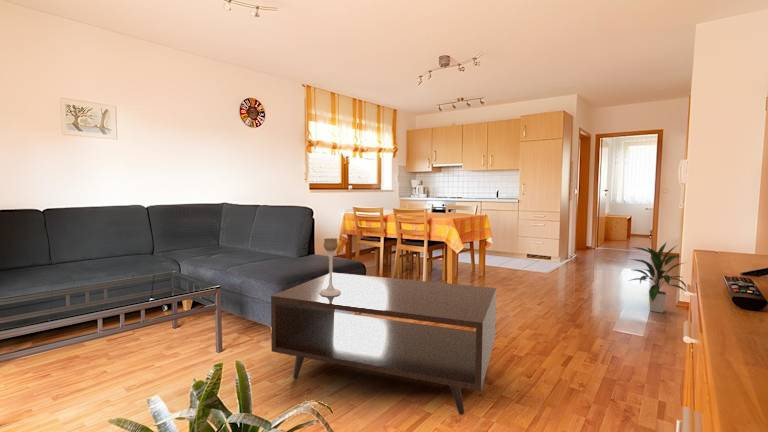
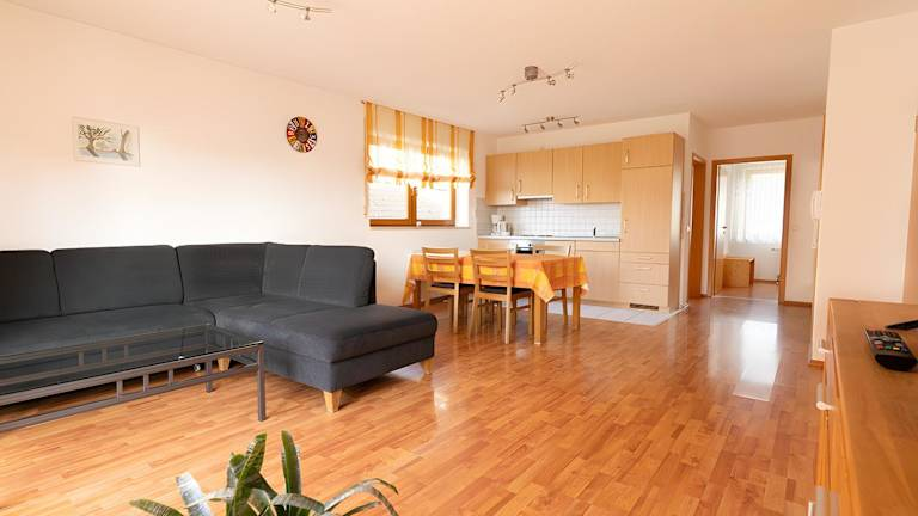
- coffee table [270,272,497,416]
- indoor plant [628,242,688,314]
- candle holder [319,237,342,296]
